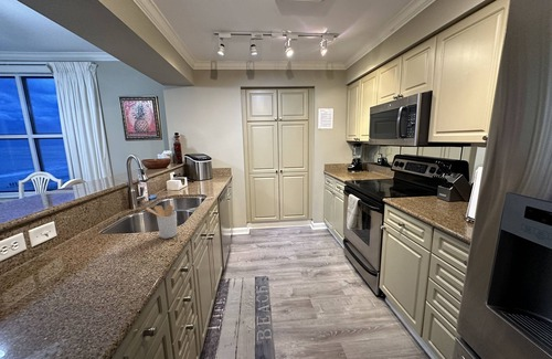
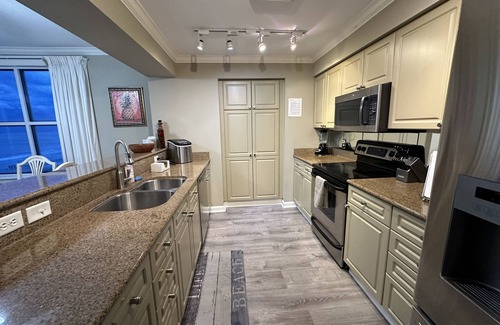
- utensil holder [145,204,178,240]
